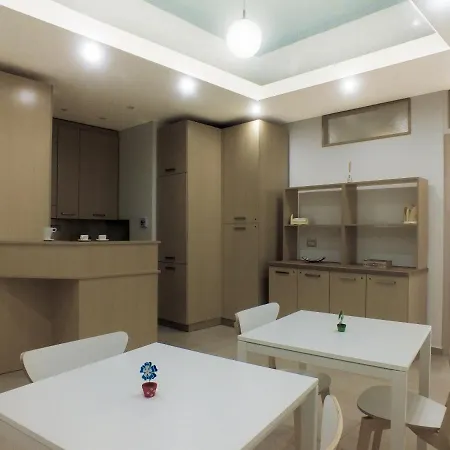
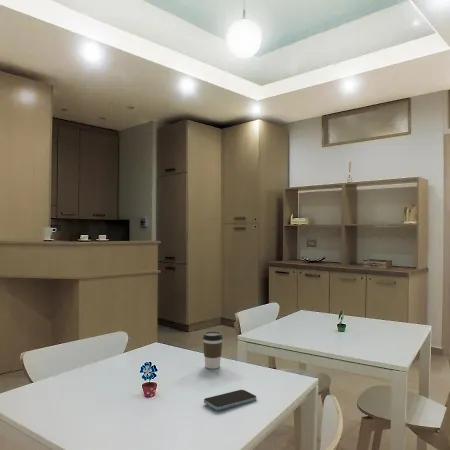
+ coffee cup [202,330,224,370]
+ smartphone [203,389,257,411]
